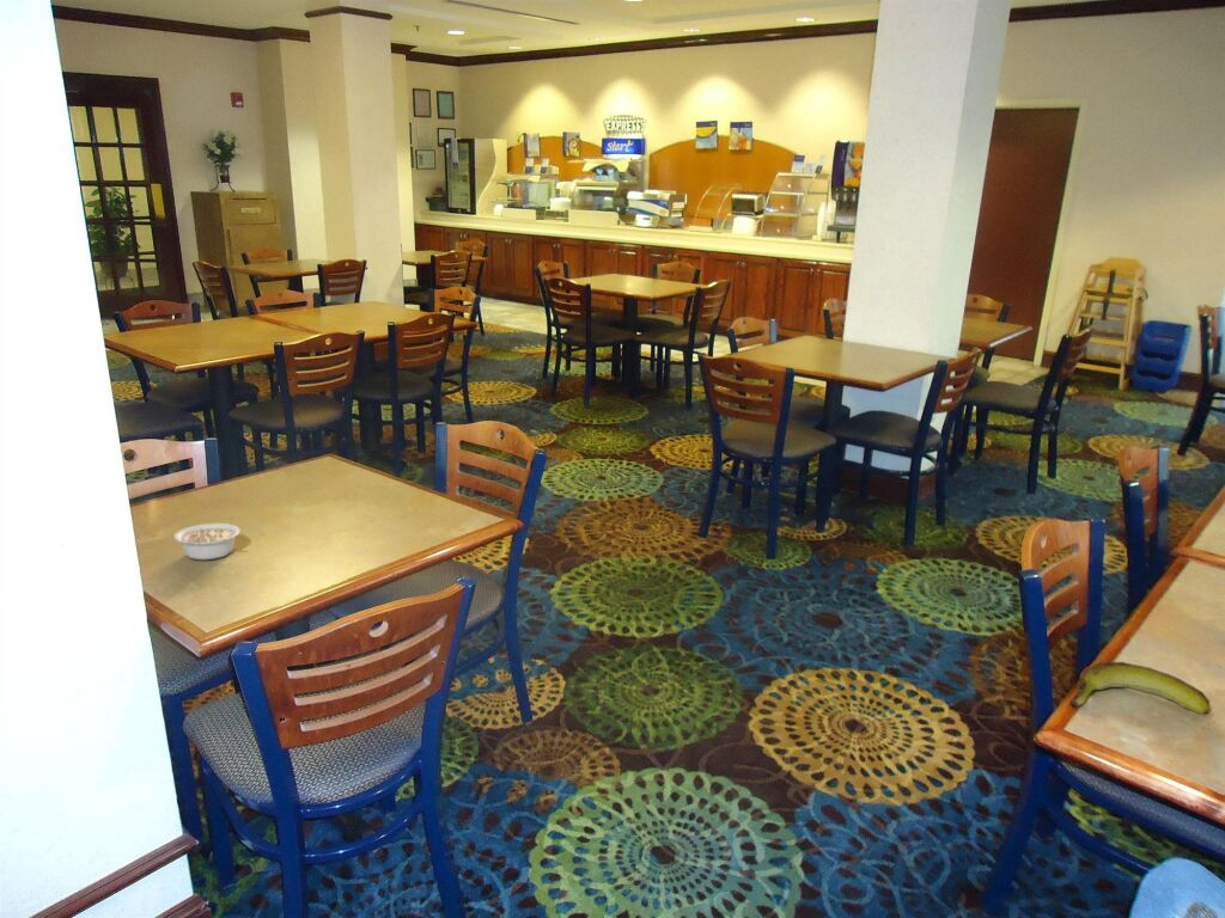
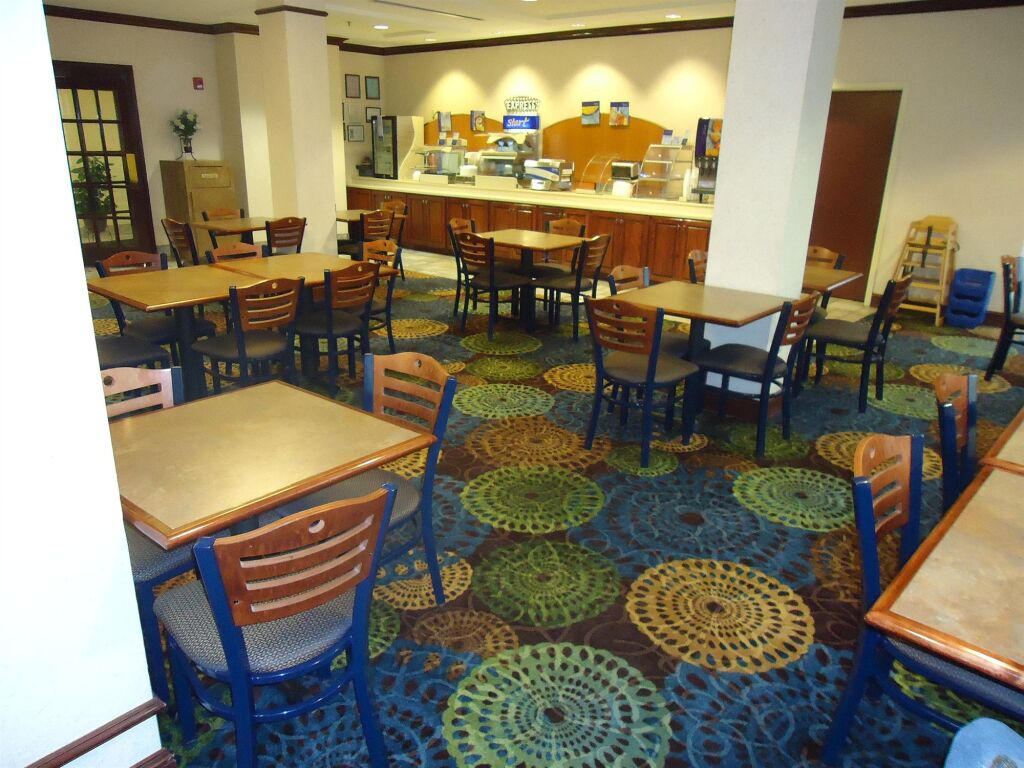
- banana [1068,660,1212,716]
- legume [173,522,242,561]
